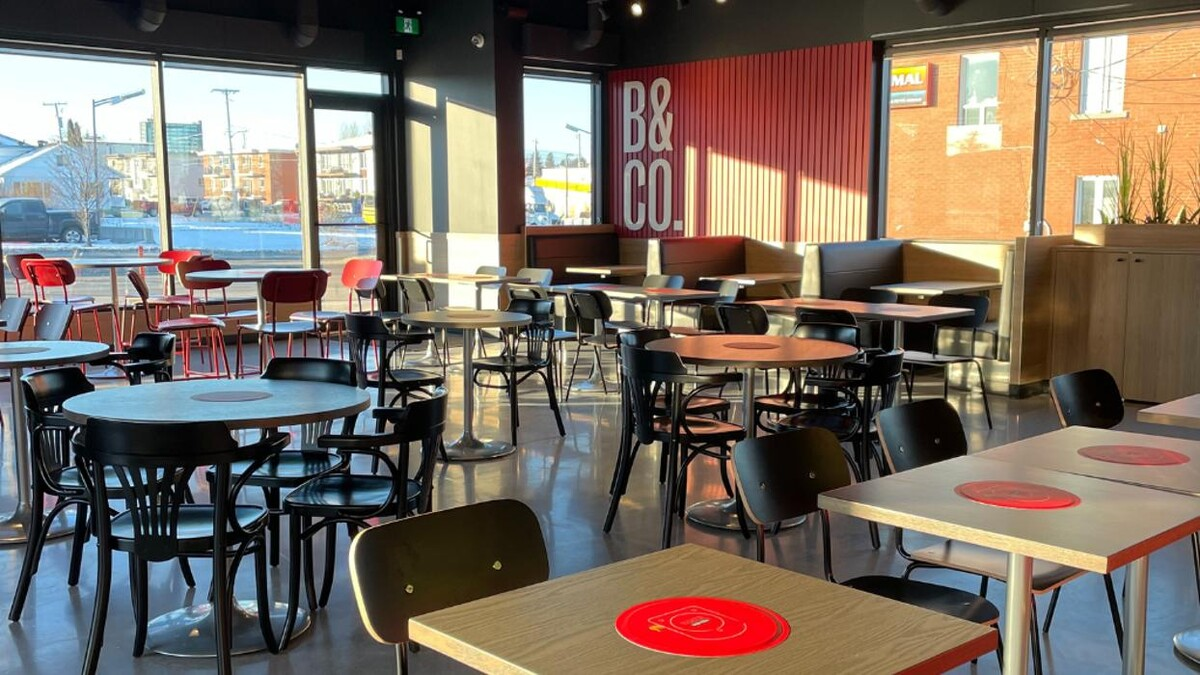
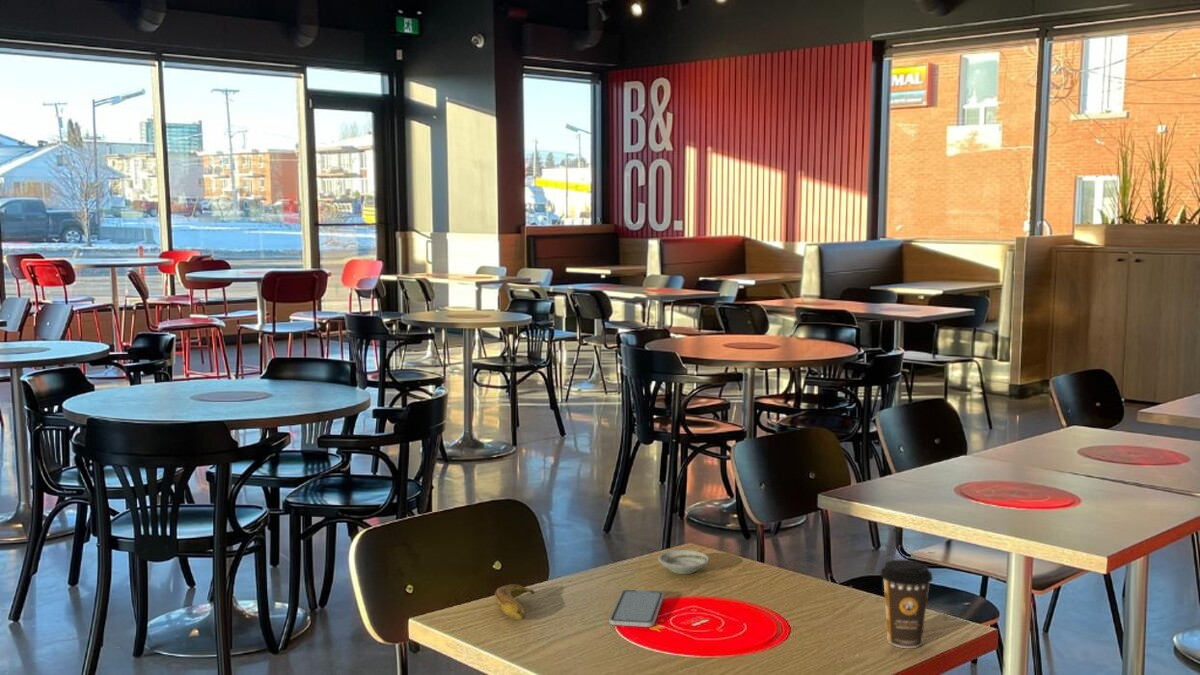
+ smartphone [609,589,665,628]
+ saucer [657,549,710,575]
+ banana [494,583,536,621]
+ coffee cup [879,559,934,649]
